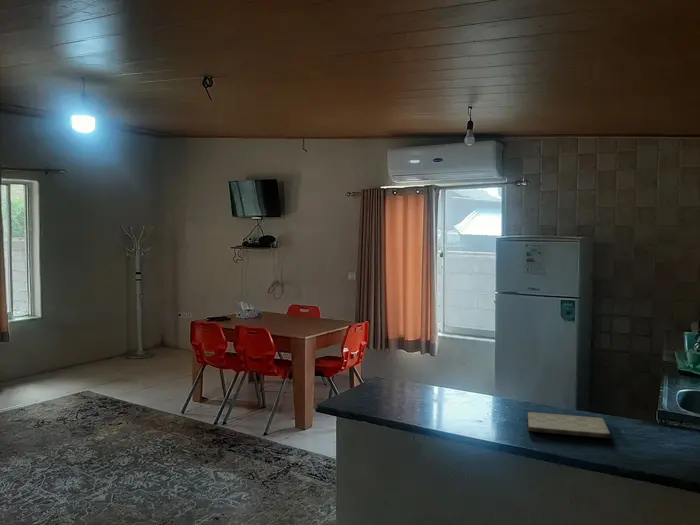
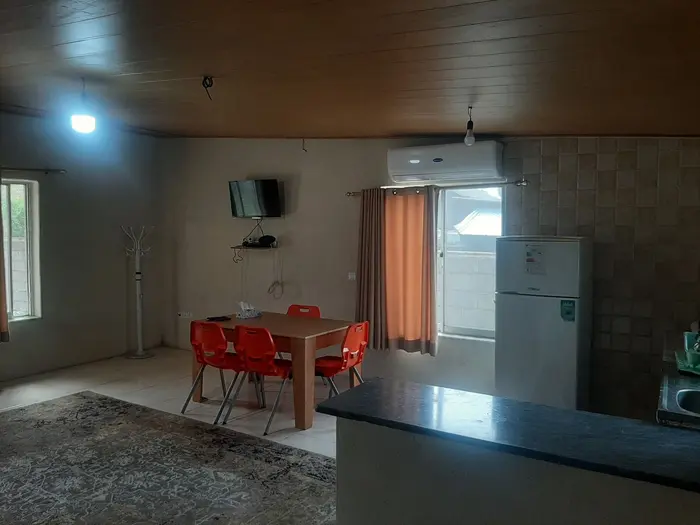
- cutting board [526,411,611,439]
